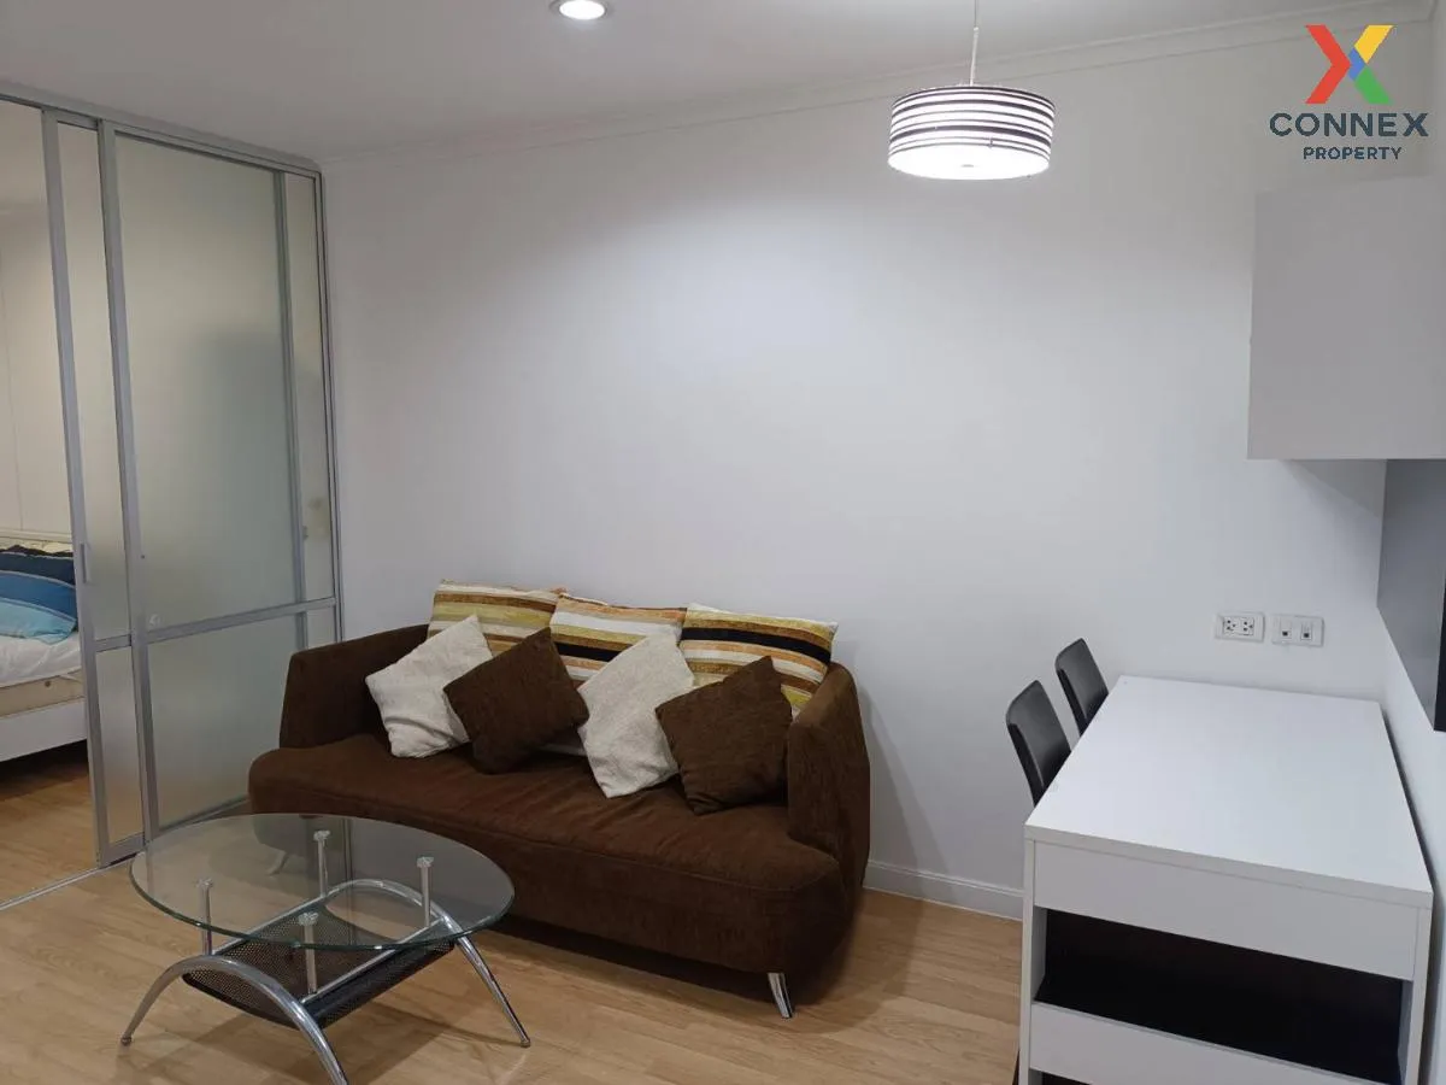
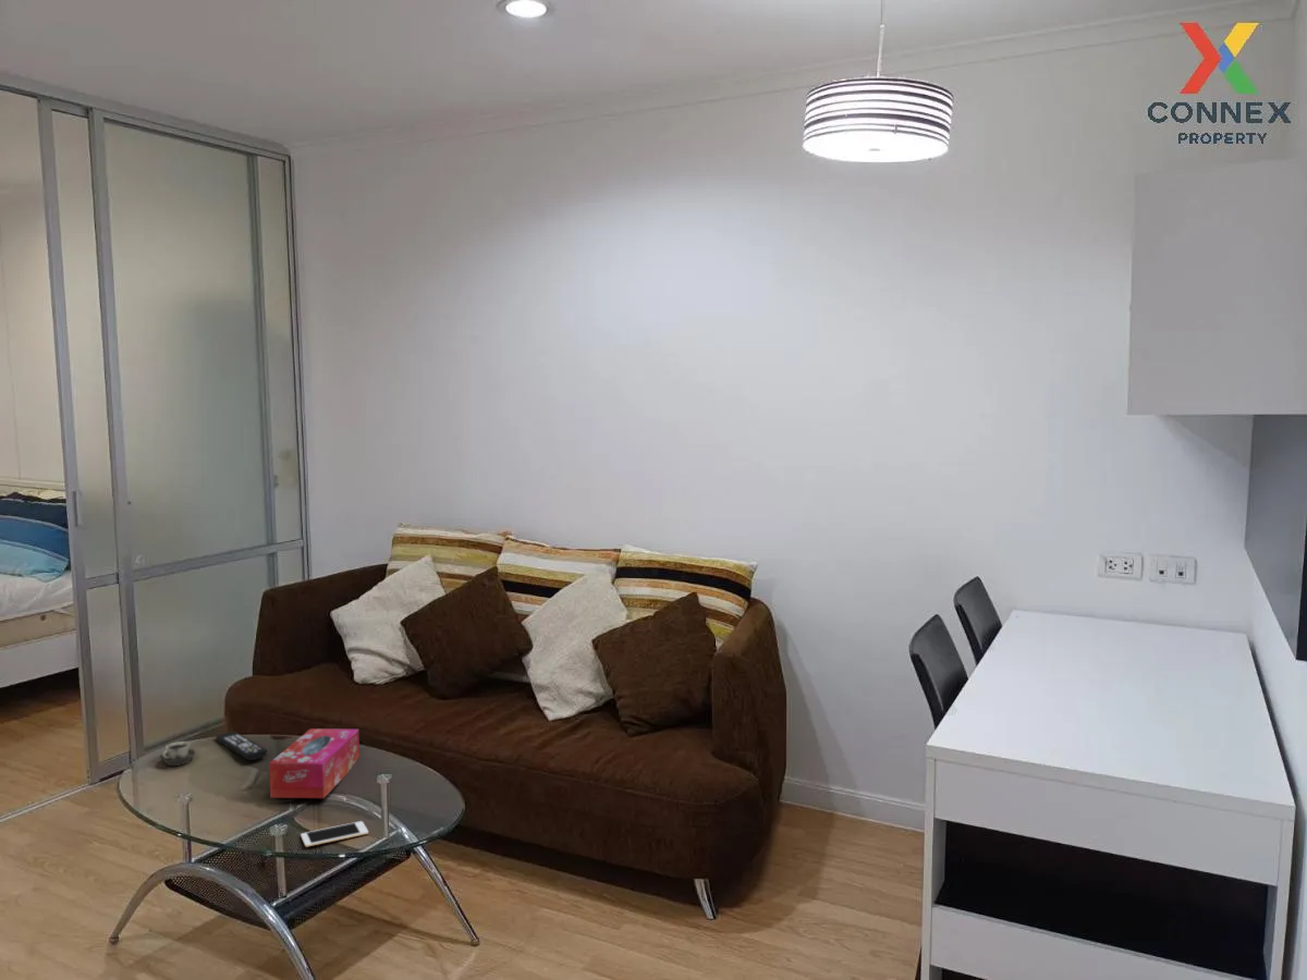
+ remote control [215,731,268,761]
+ tissue box [268,727,361,799]
+ cup [158,740,197,767]
+ cell phone [300,820,369,848]
